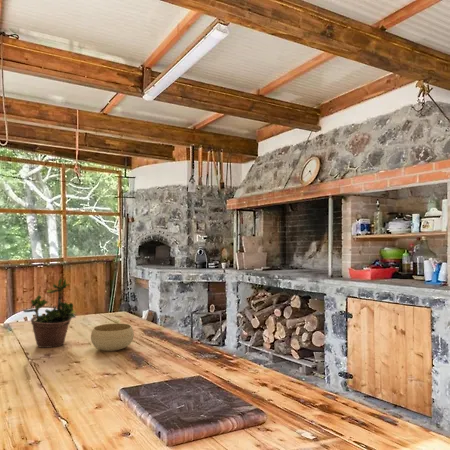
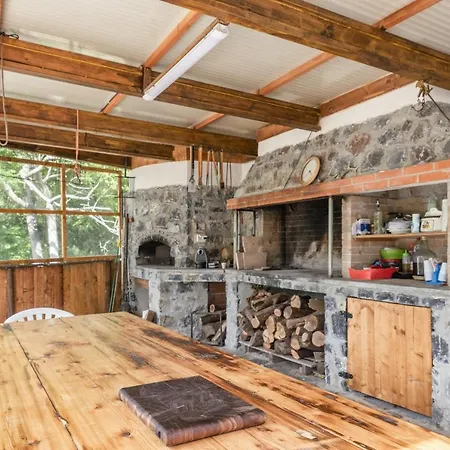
- bowl [90,322,135,352]
- potted plant [22,277,77,349]
